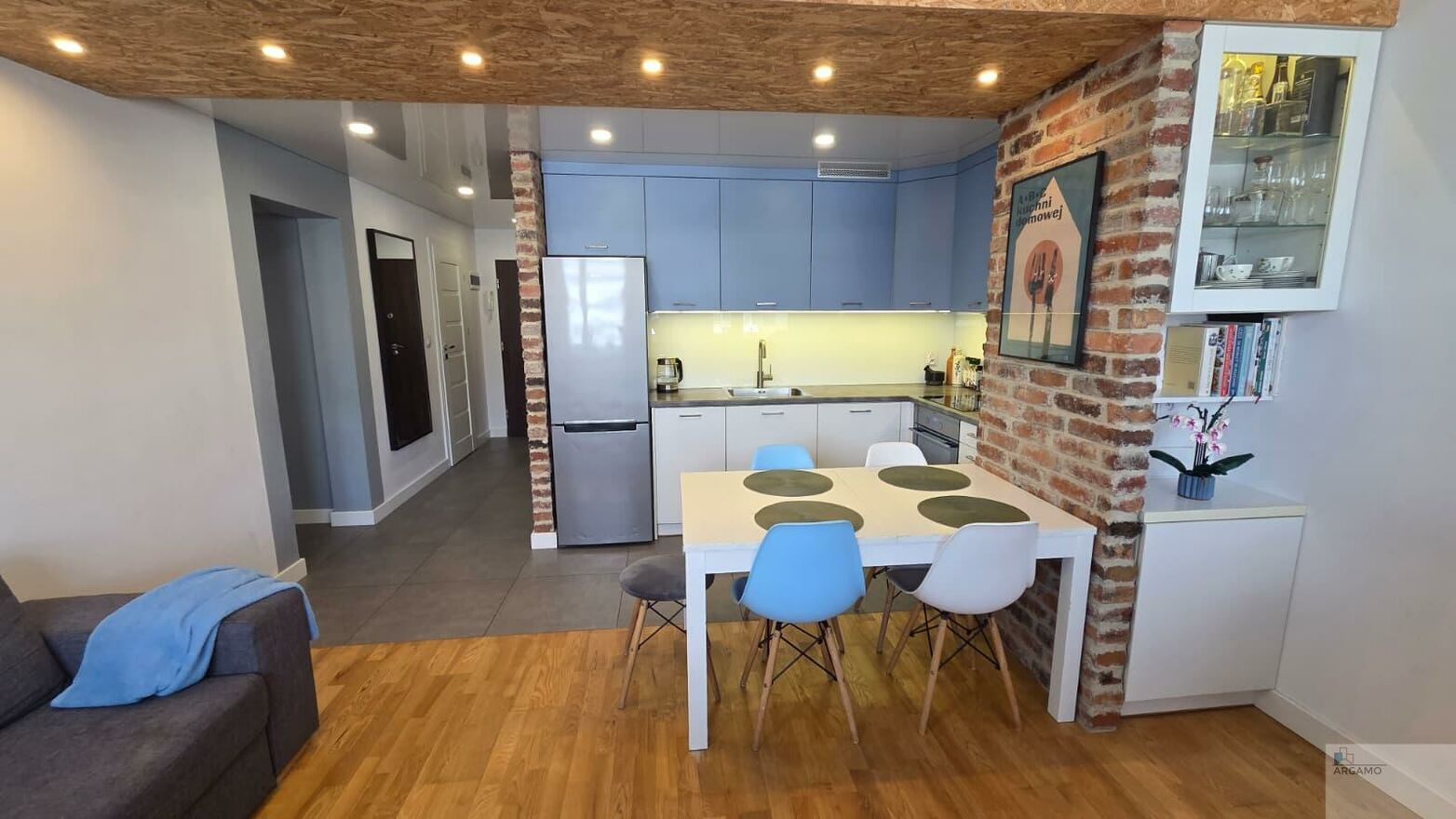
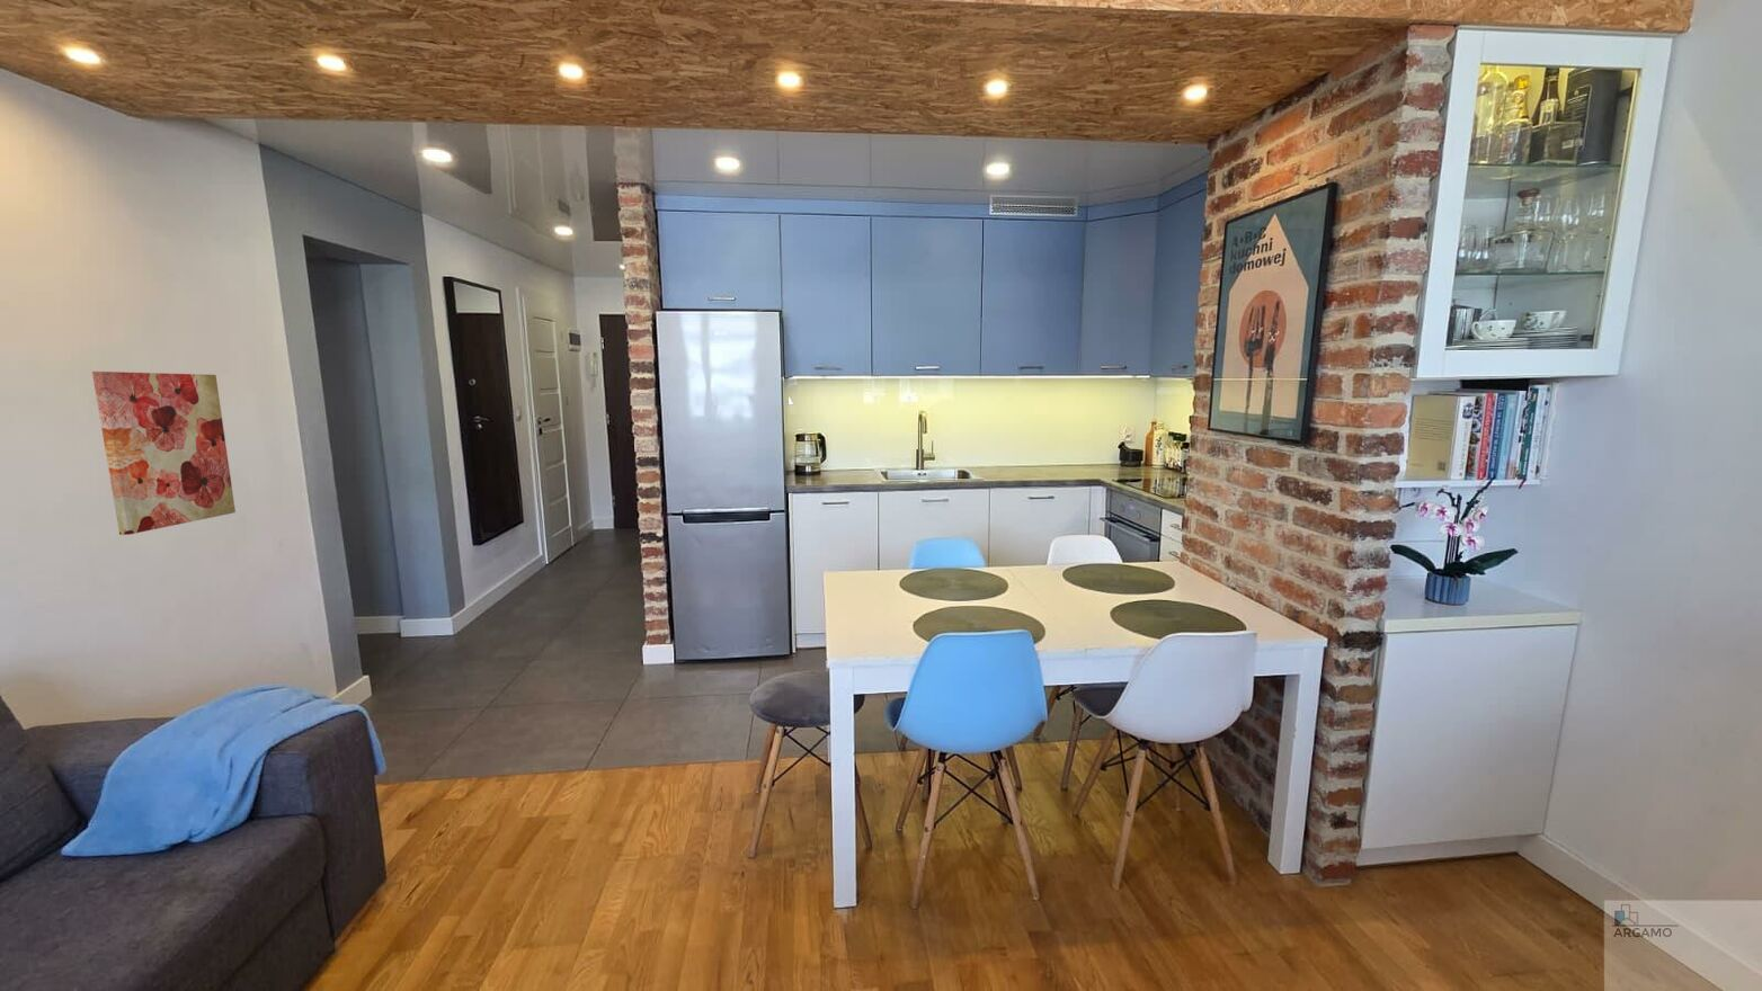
+ wall art [91,370,236,536]
